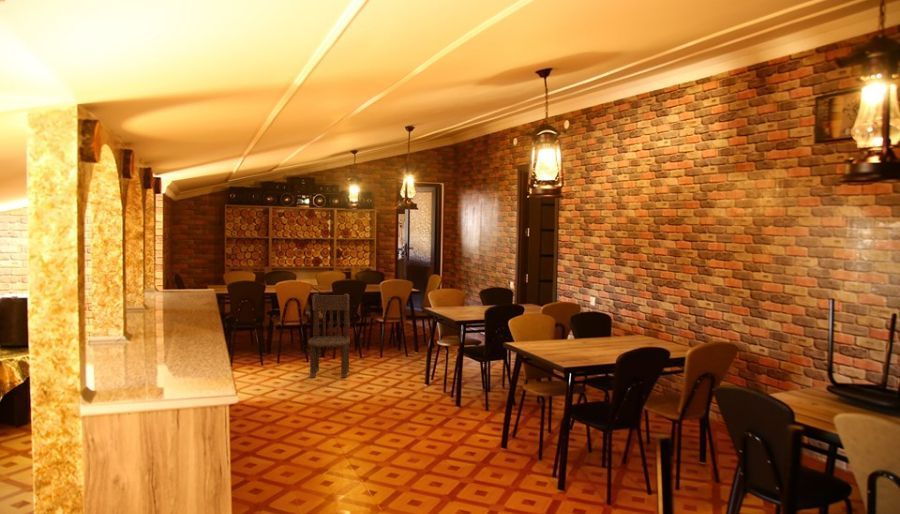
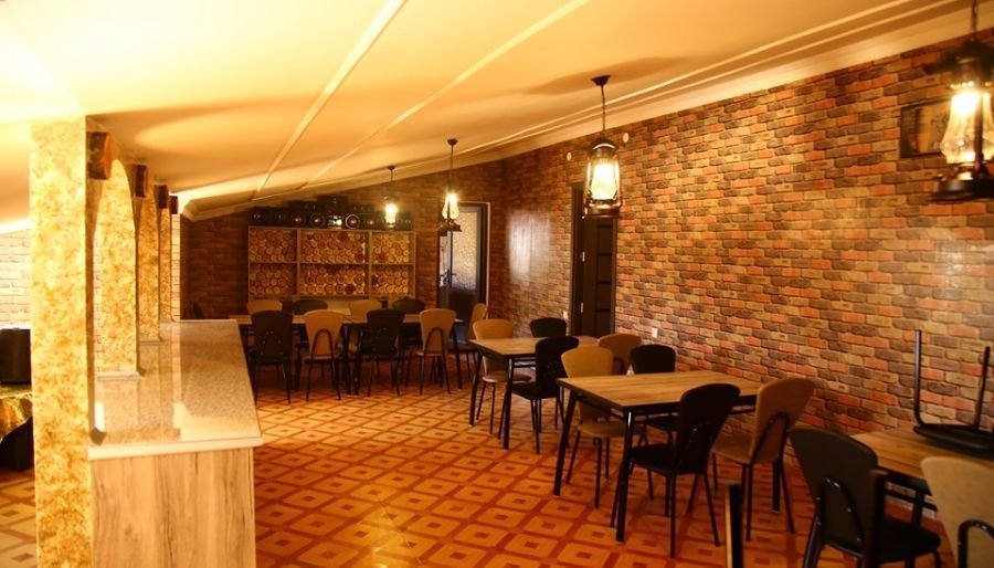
- chair [307,293,351,379]
